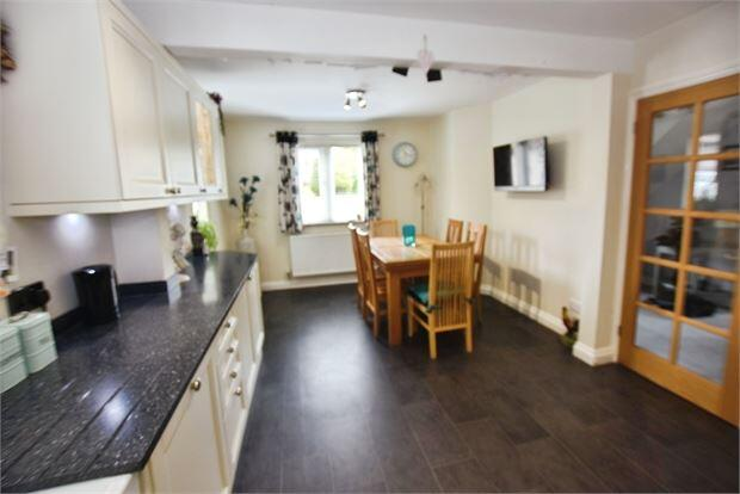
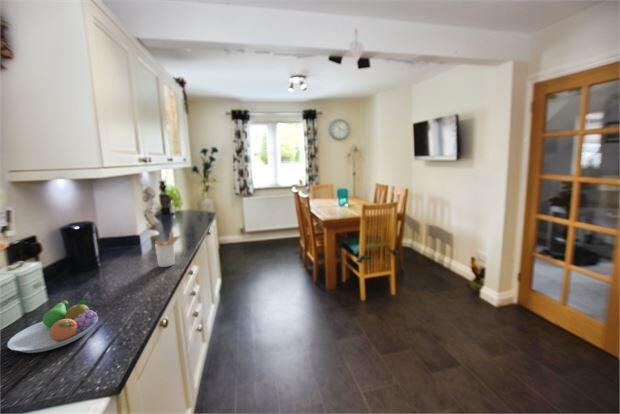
+ utensil holder [154,231,183,268]
+ fruit bowl [6,299,99,354]
